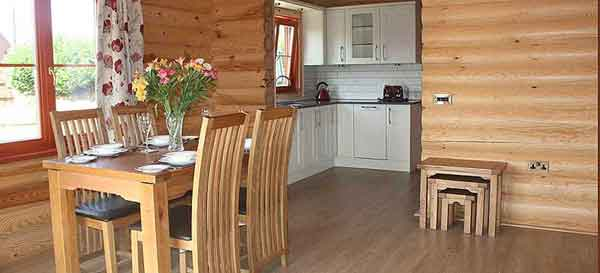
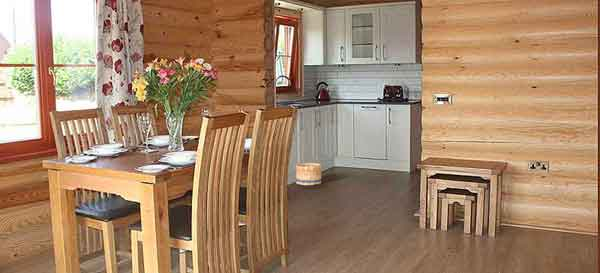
+ basket [295,162,322,186]
